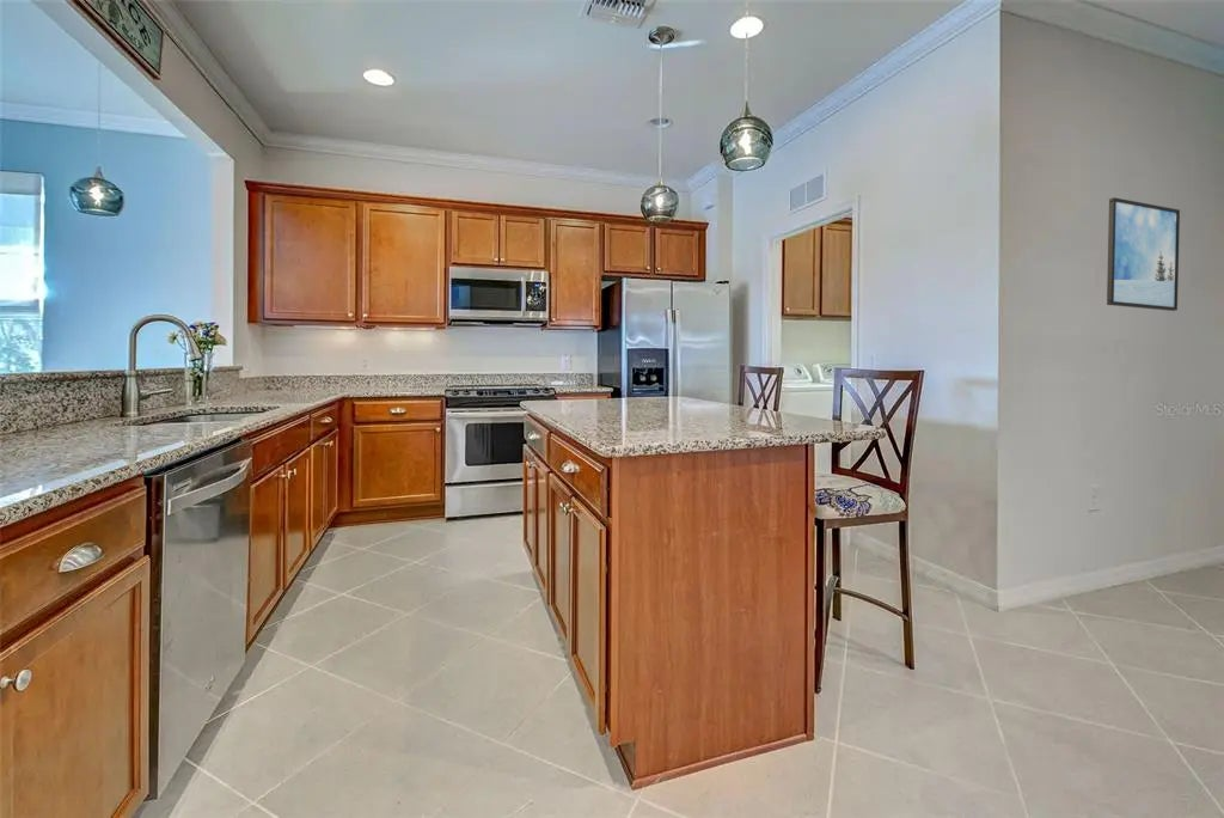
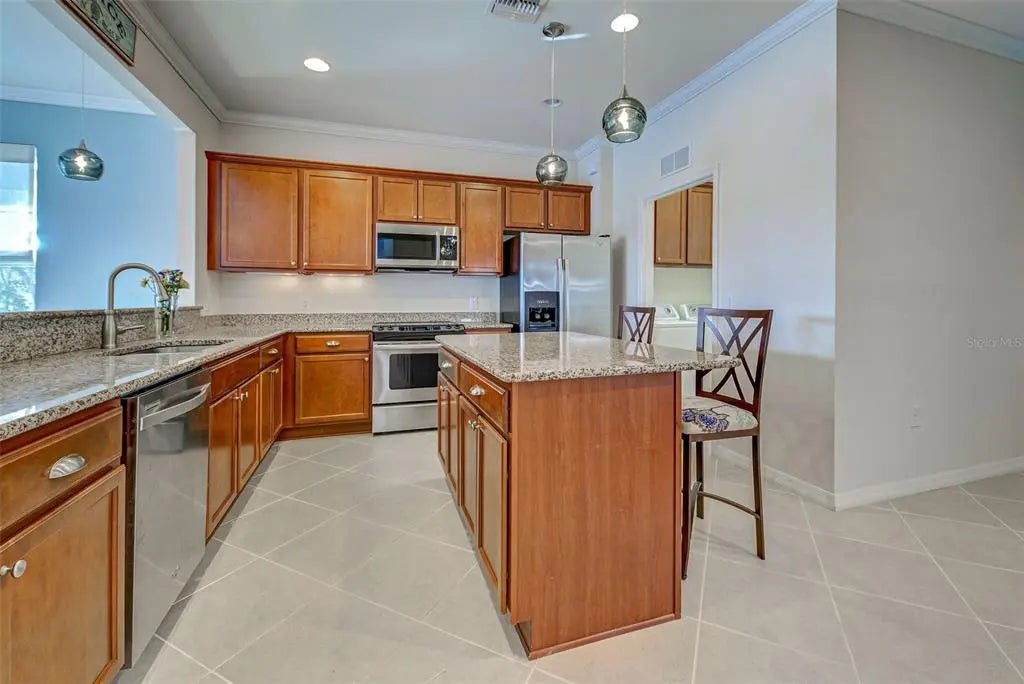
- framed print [1106,196,1181,312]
